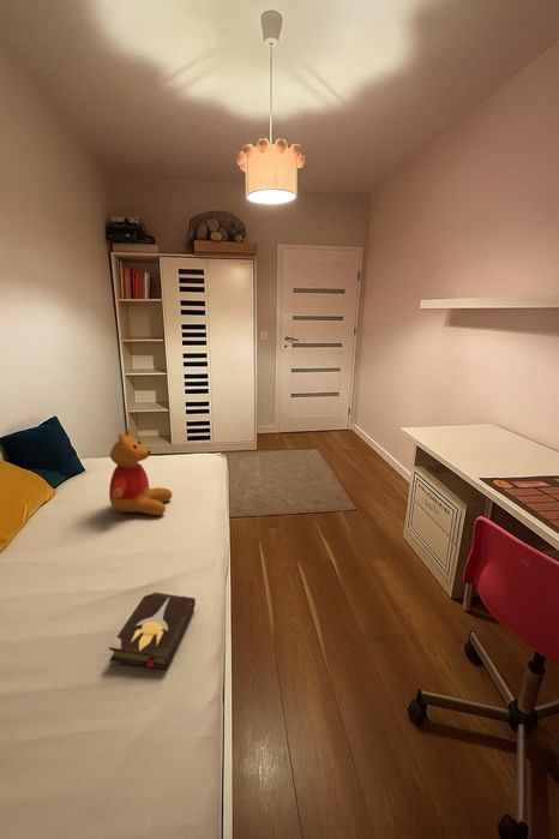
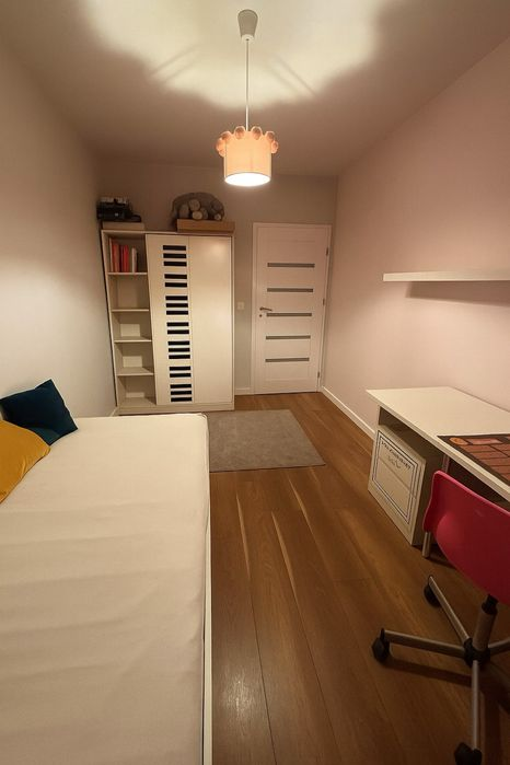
- hardback book [108,589,197,671]
- stuffed bear [108,426,173,516]
